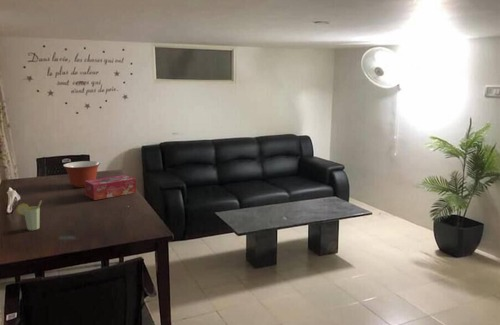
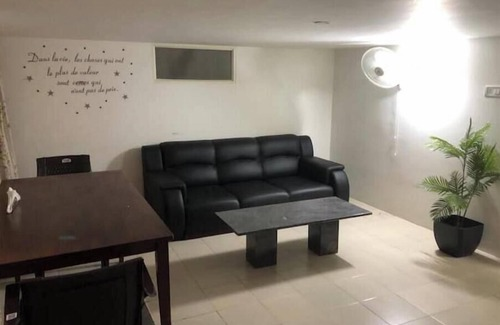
- tissue box [84,174,137,201]
- cup [15,200,43,231]
- mixing bowl [62,160,101,188]
